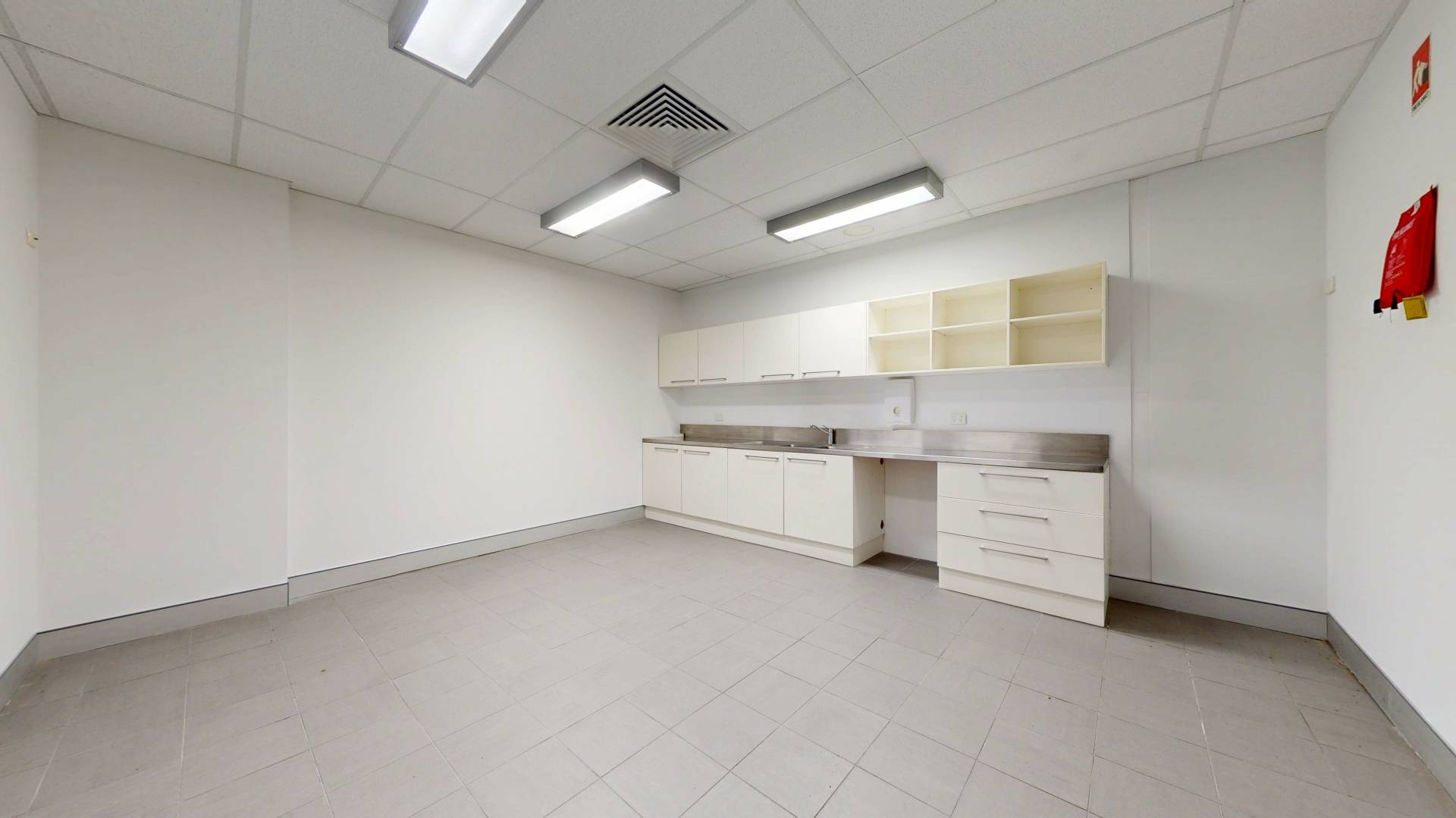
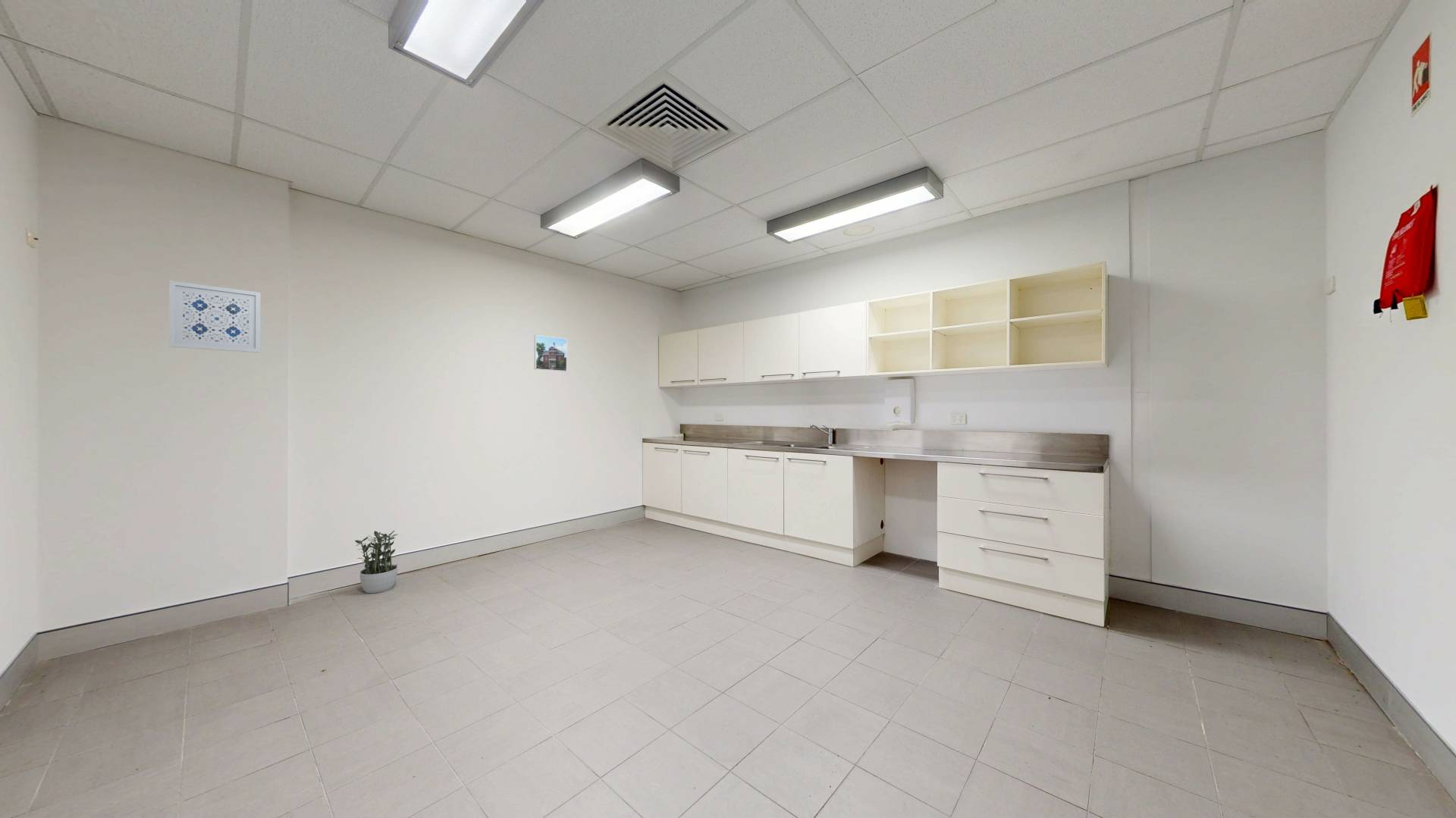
+ potted plant [354,530,398,594]
+ wall art [168,280,262,353]
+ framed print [533,334,568,372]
